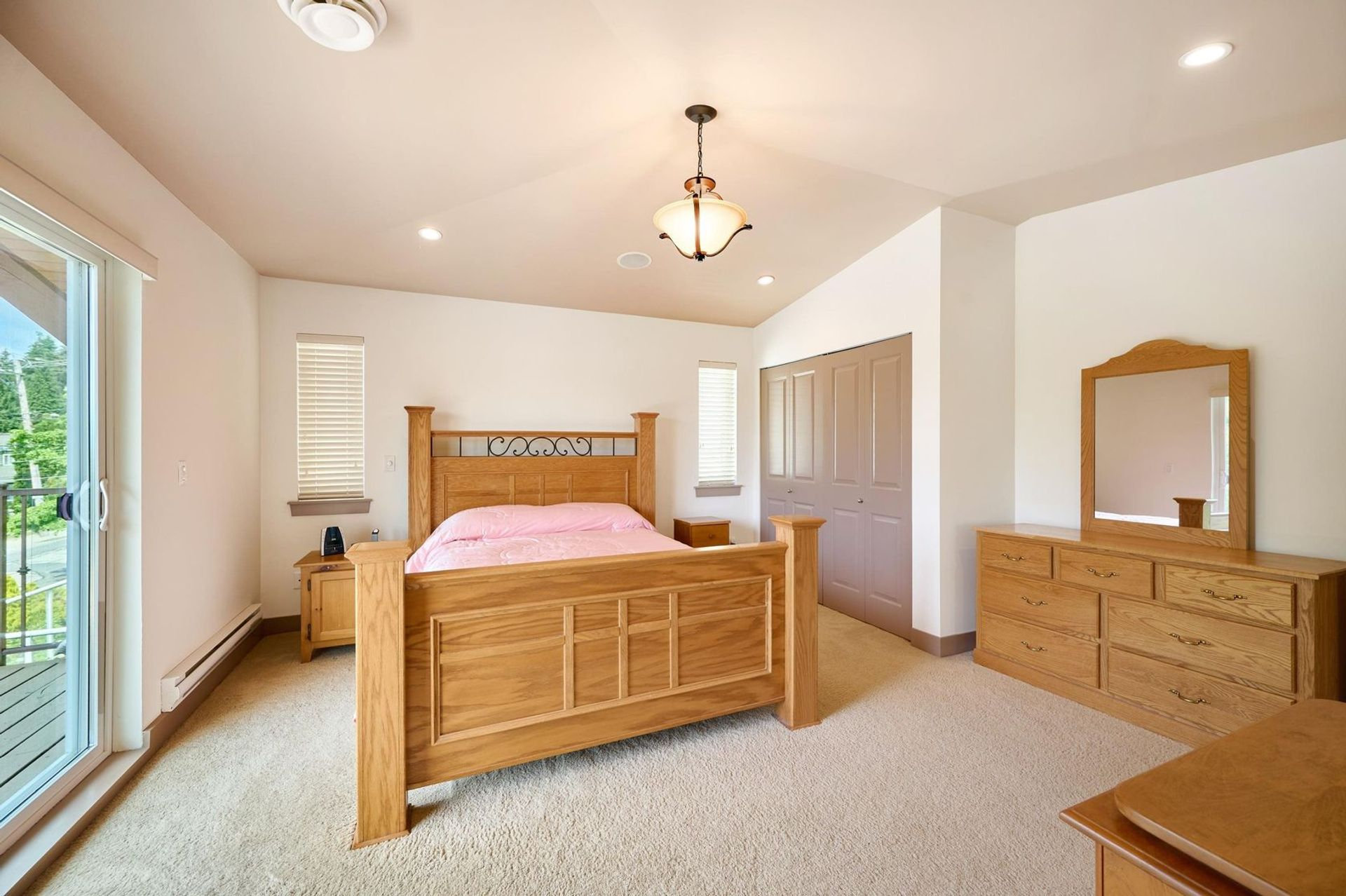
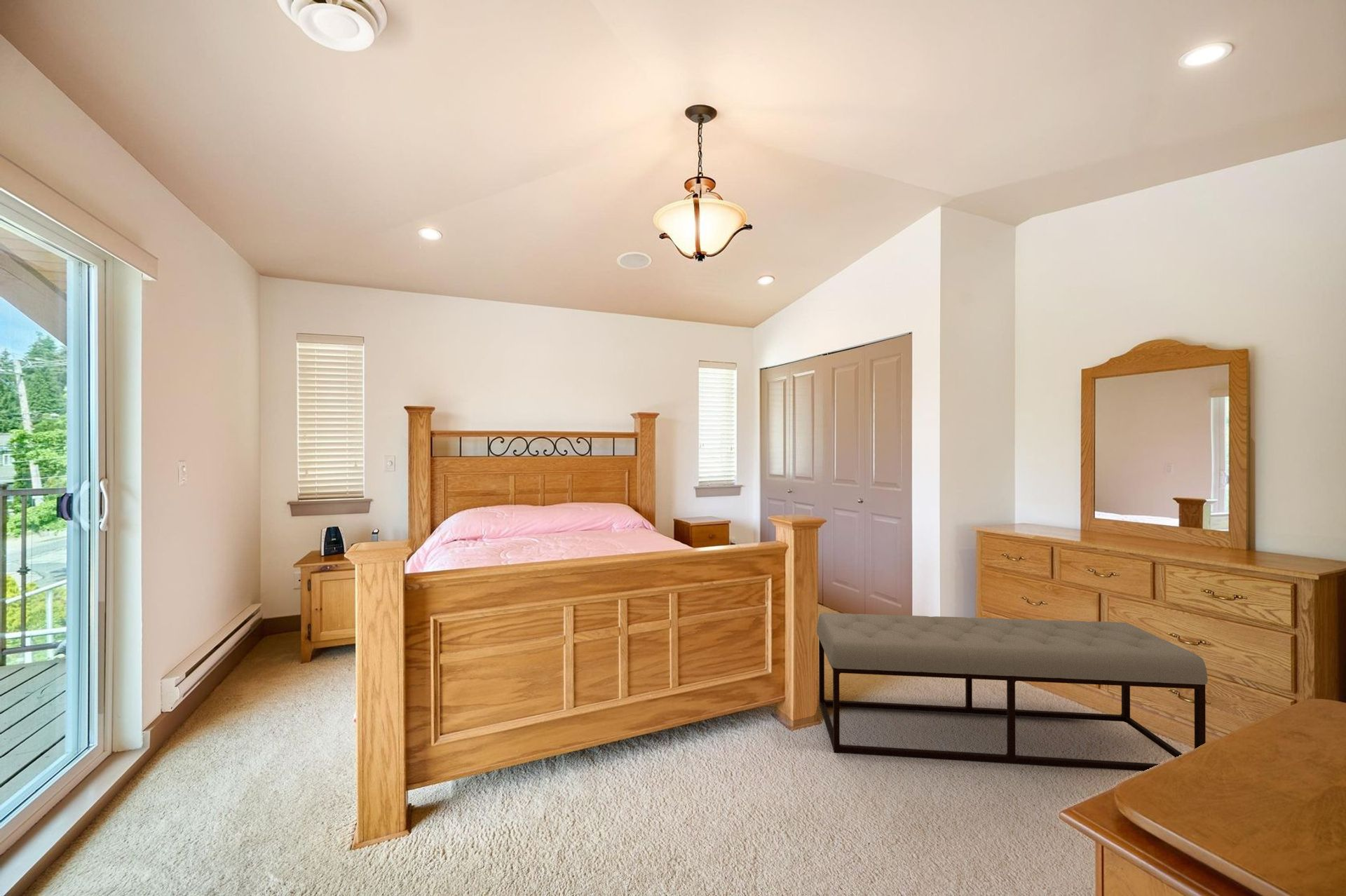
+ bench [816,612,1209,772]
